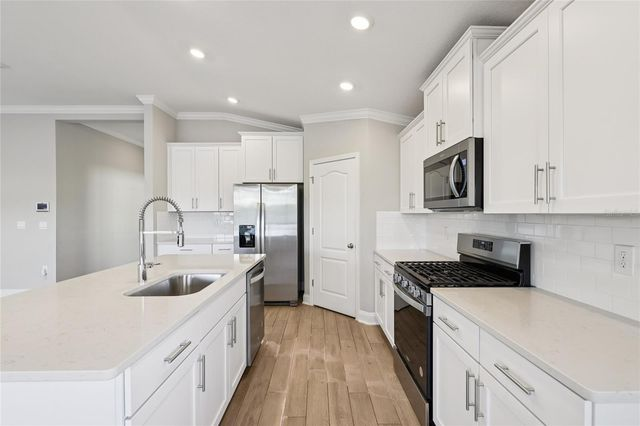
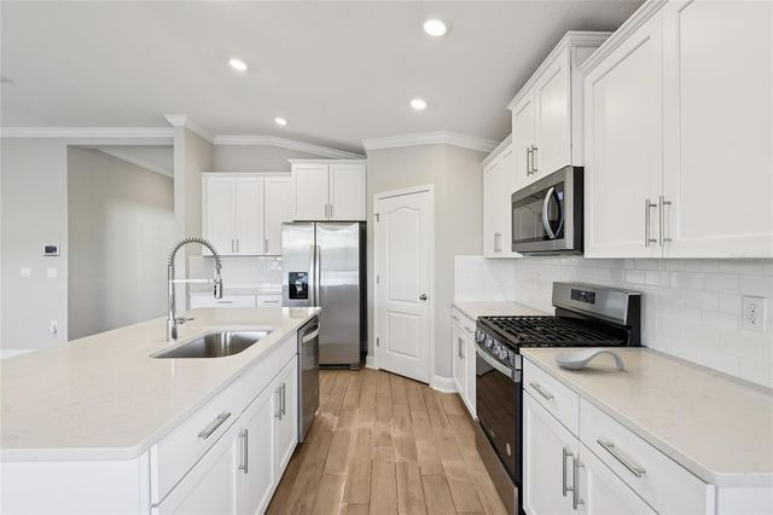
+ spoon rest [552,347,626,371]
